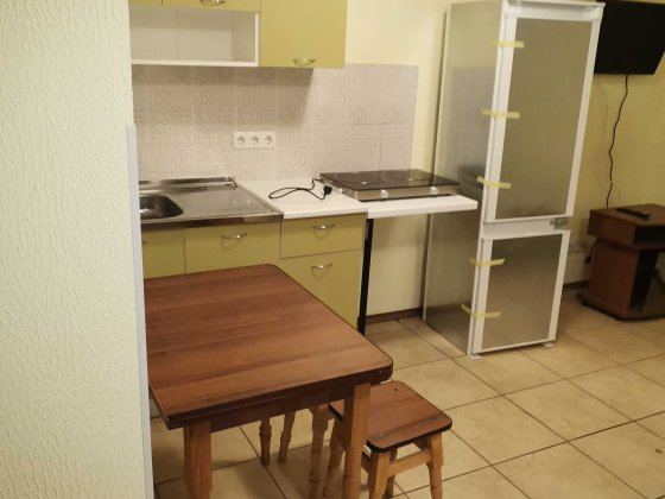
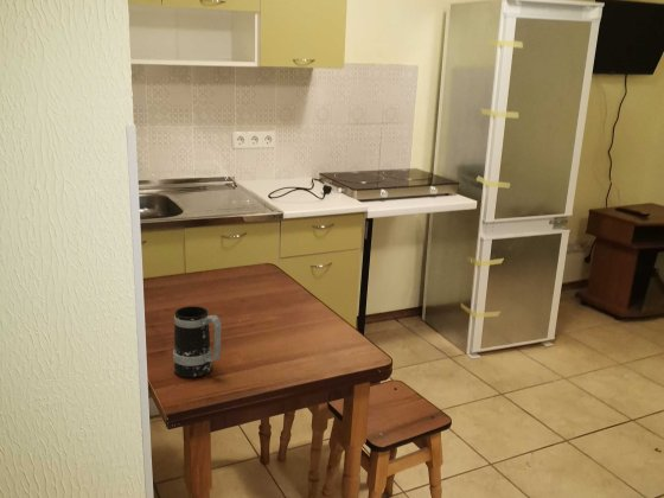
+ mug [172,305,223,378]
